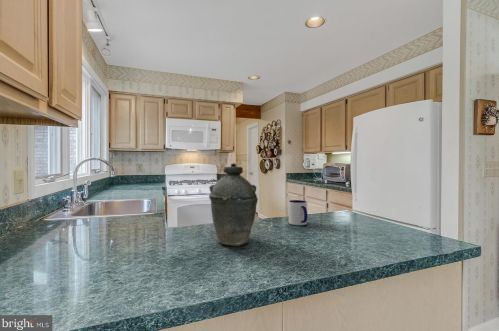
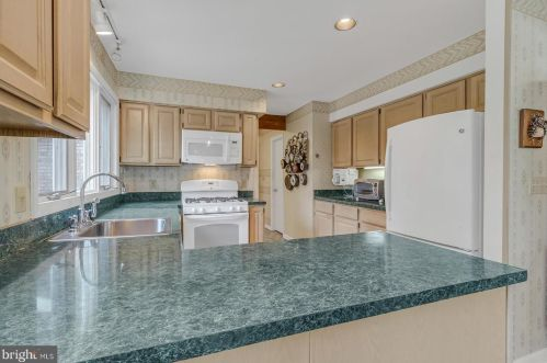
- kettle [208,162,259,247]
- mug [288,199,308,226]
